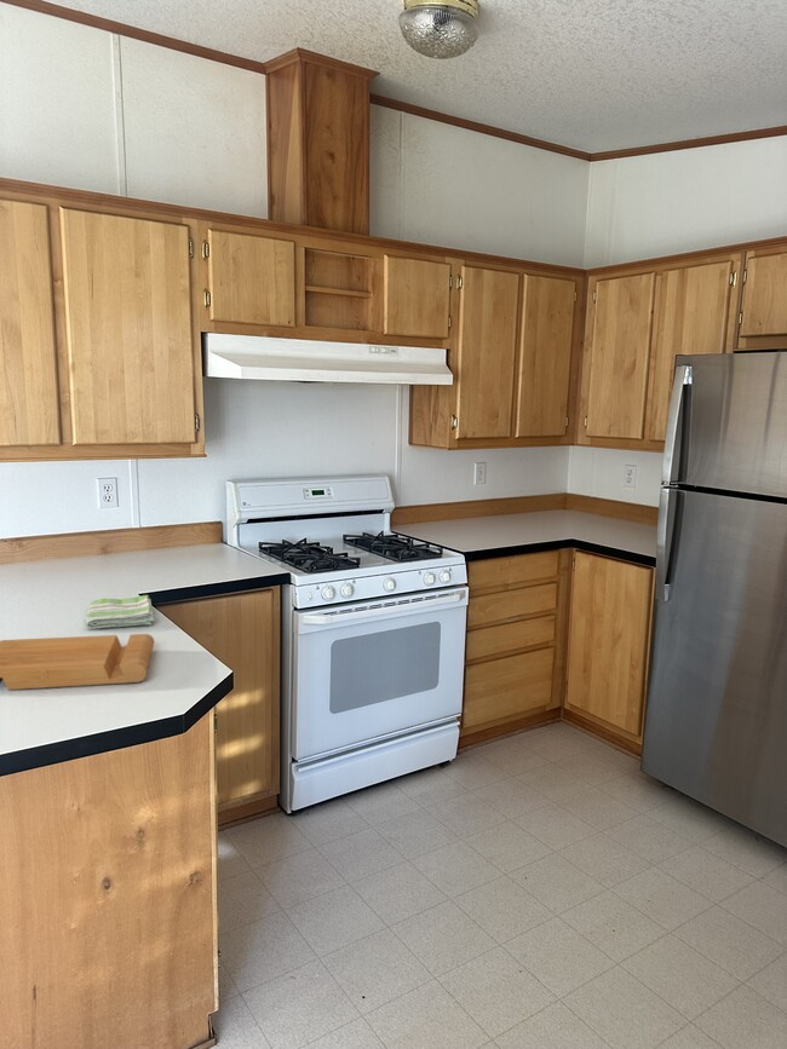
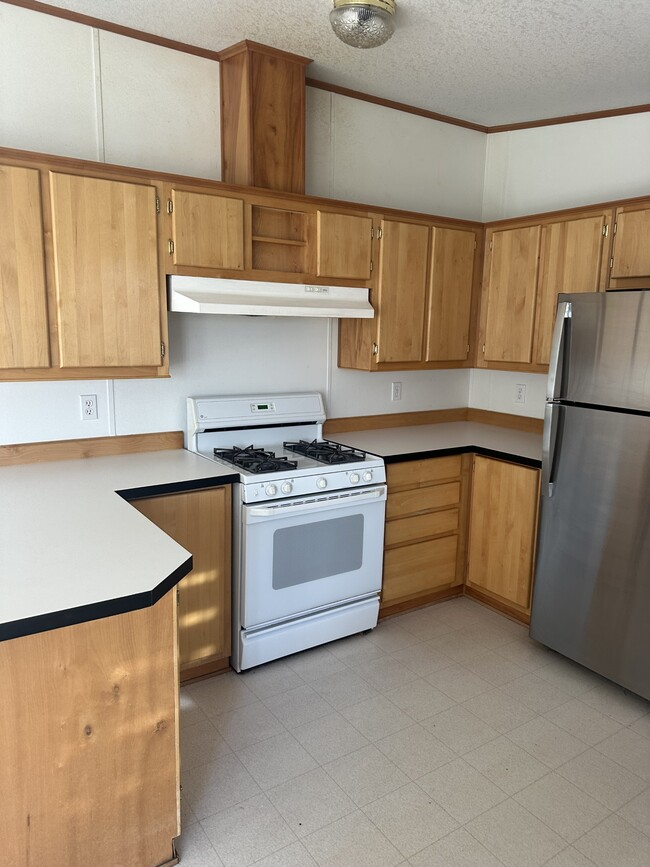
- cutting board [0,633,155,691]
- dish towel [85,594,155,630]
